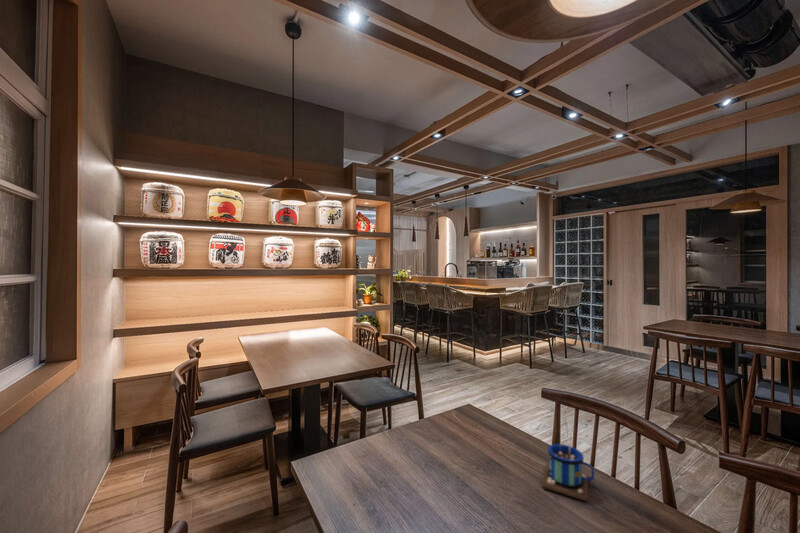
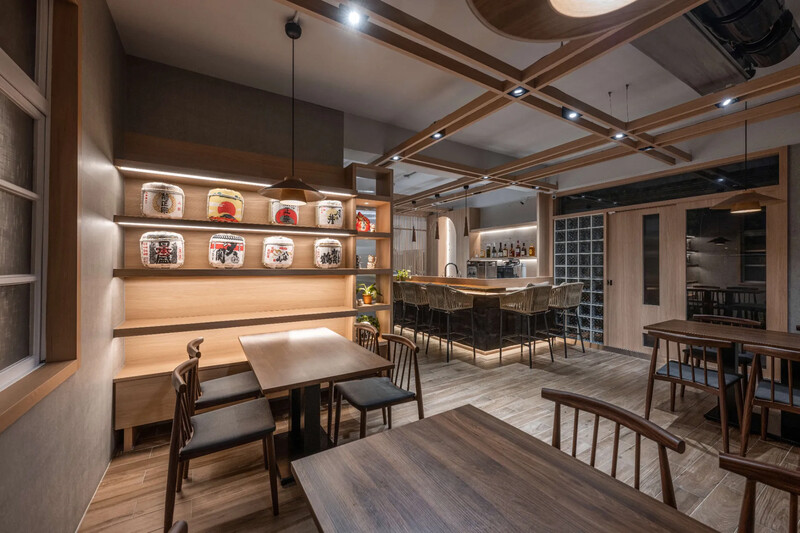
- mug [541,415,595,502]
